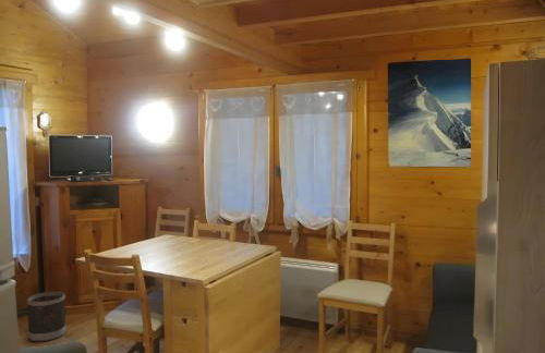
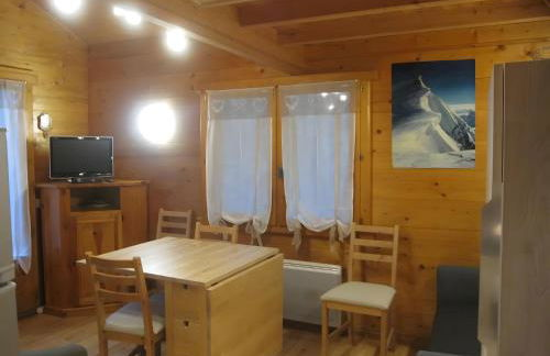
- wastebasket [26,291,68,342]
